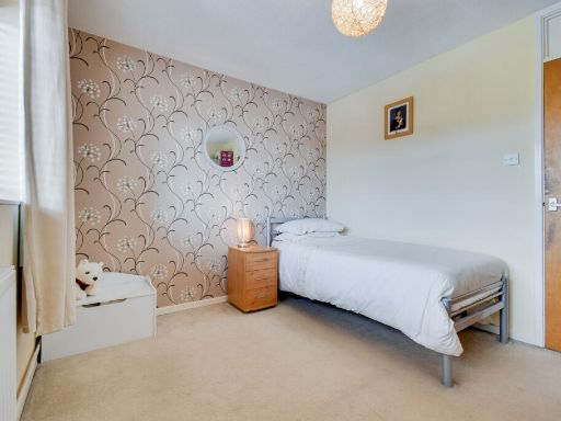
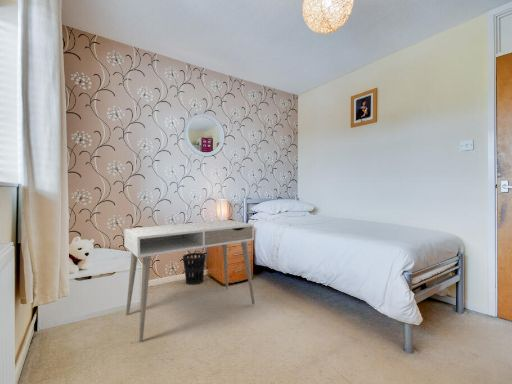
+ wastebasket [182,252,207,286]
+ desk [123,219,256,343]
